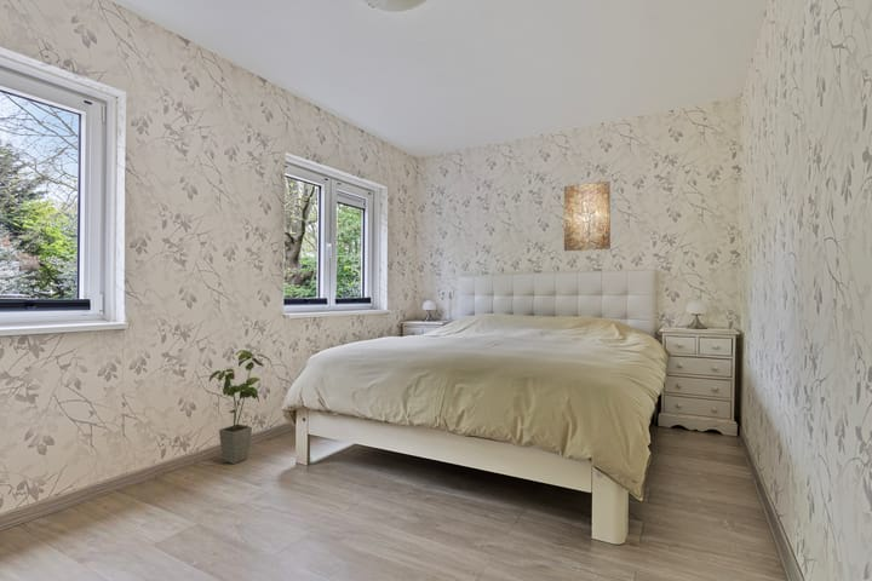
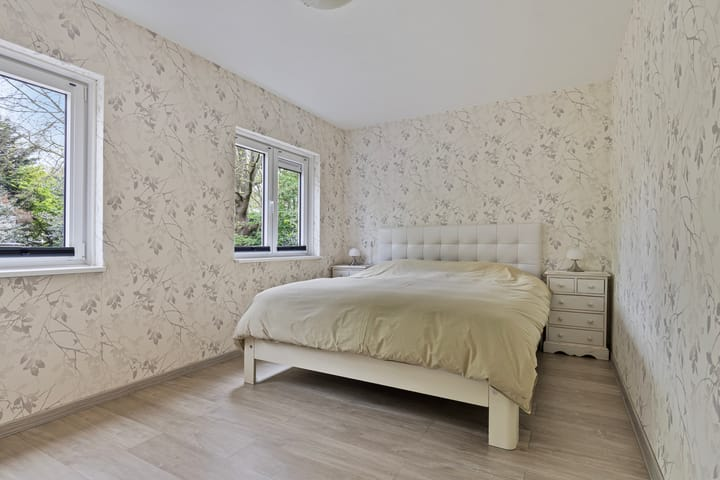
- house plant [208,349,274,465]
- wall art [563,180,612,252]
